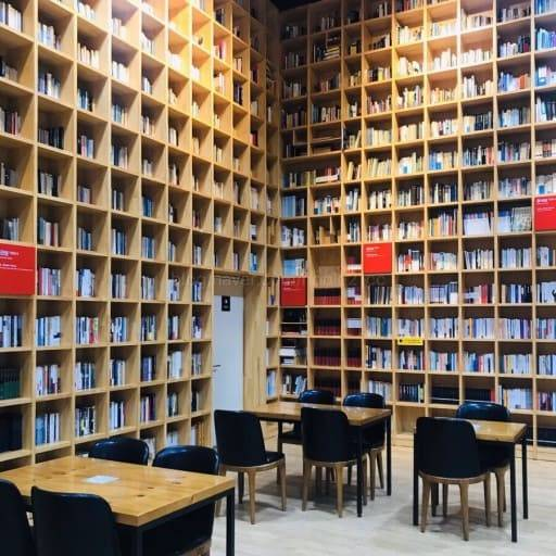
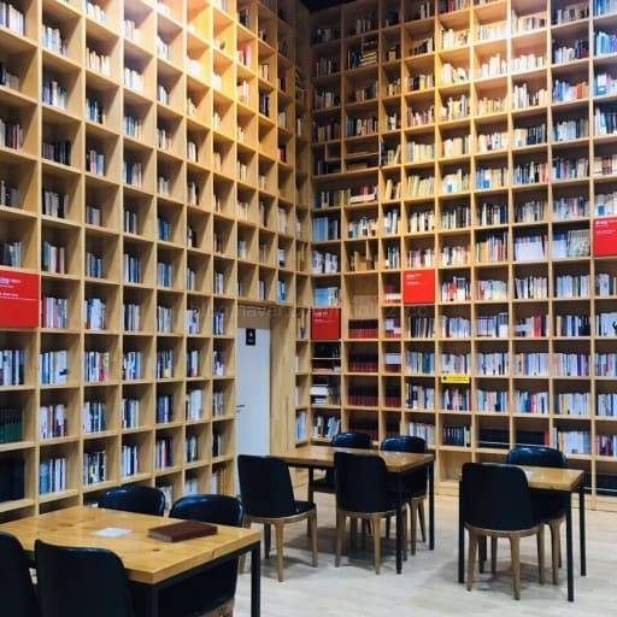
+ notebook [146,518,219,545]
